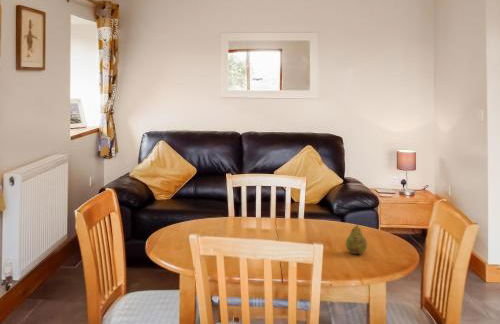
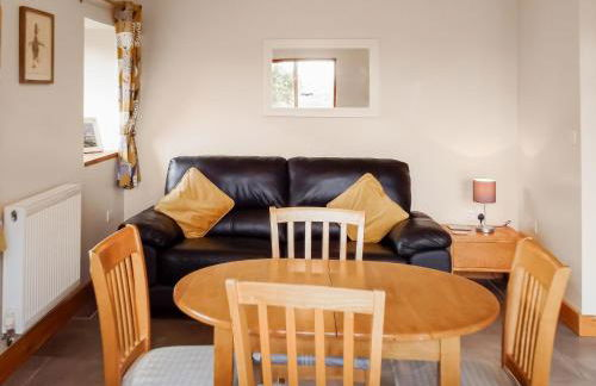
- fruit [345,223,368,255]
